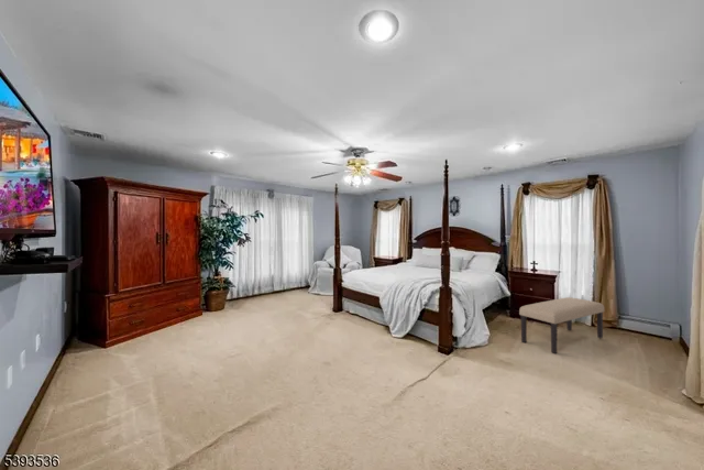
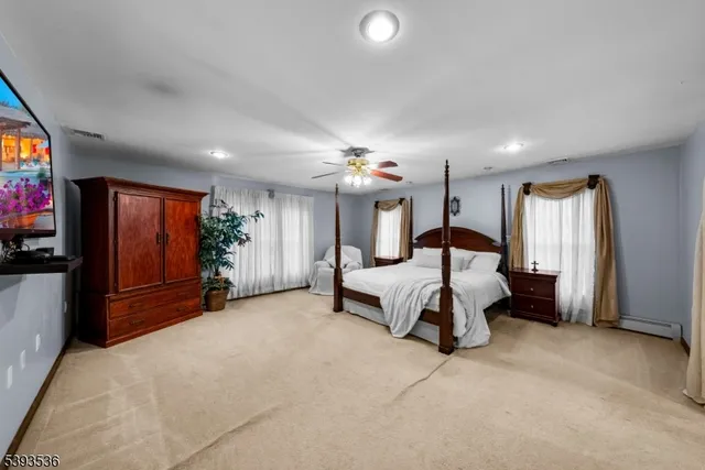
- bench [518,296,605,354]
